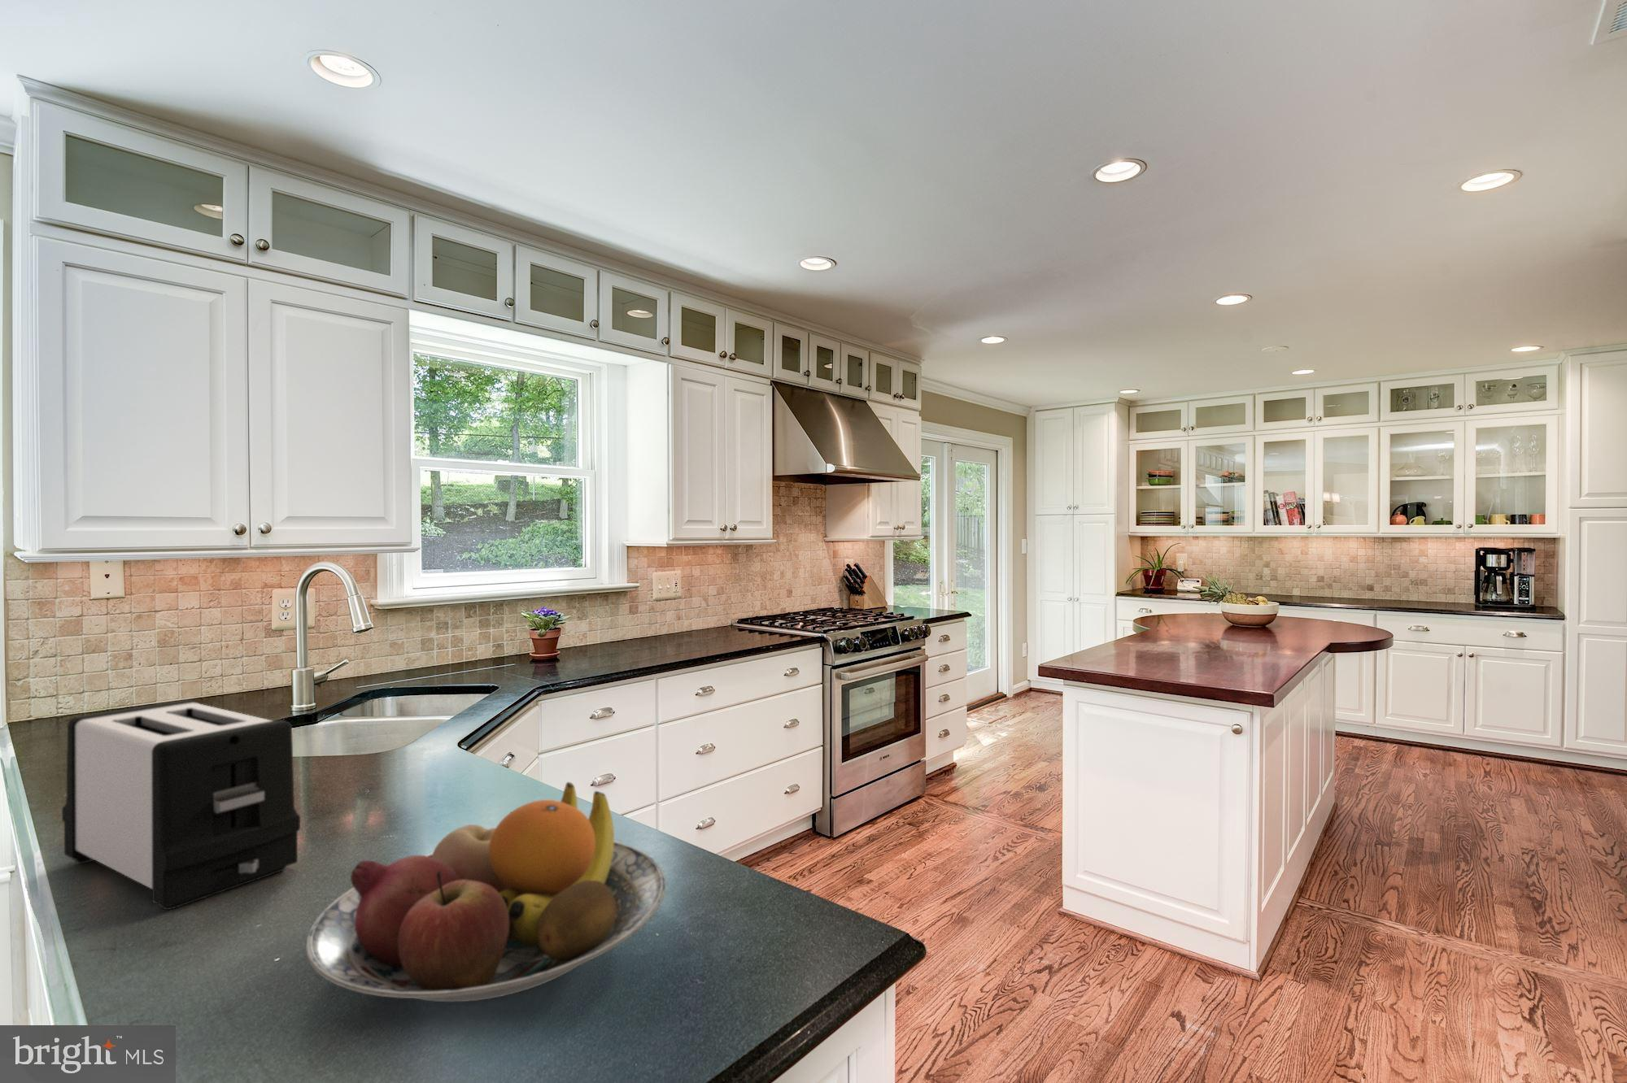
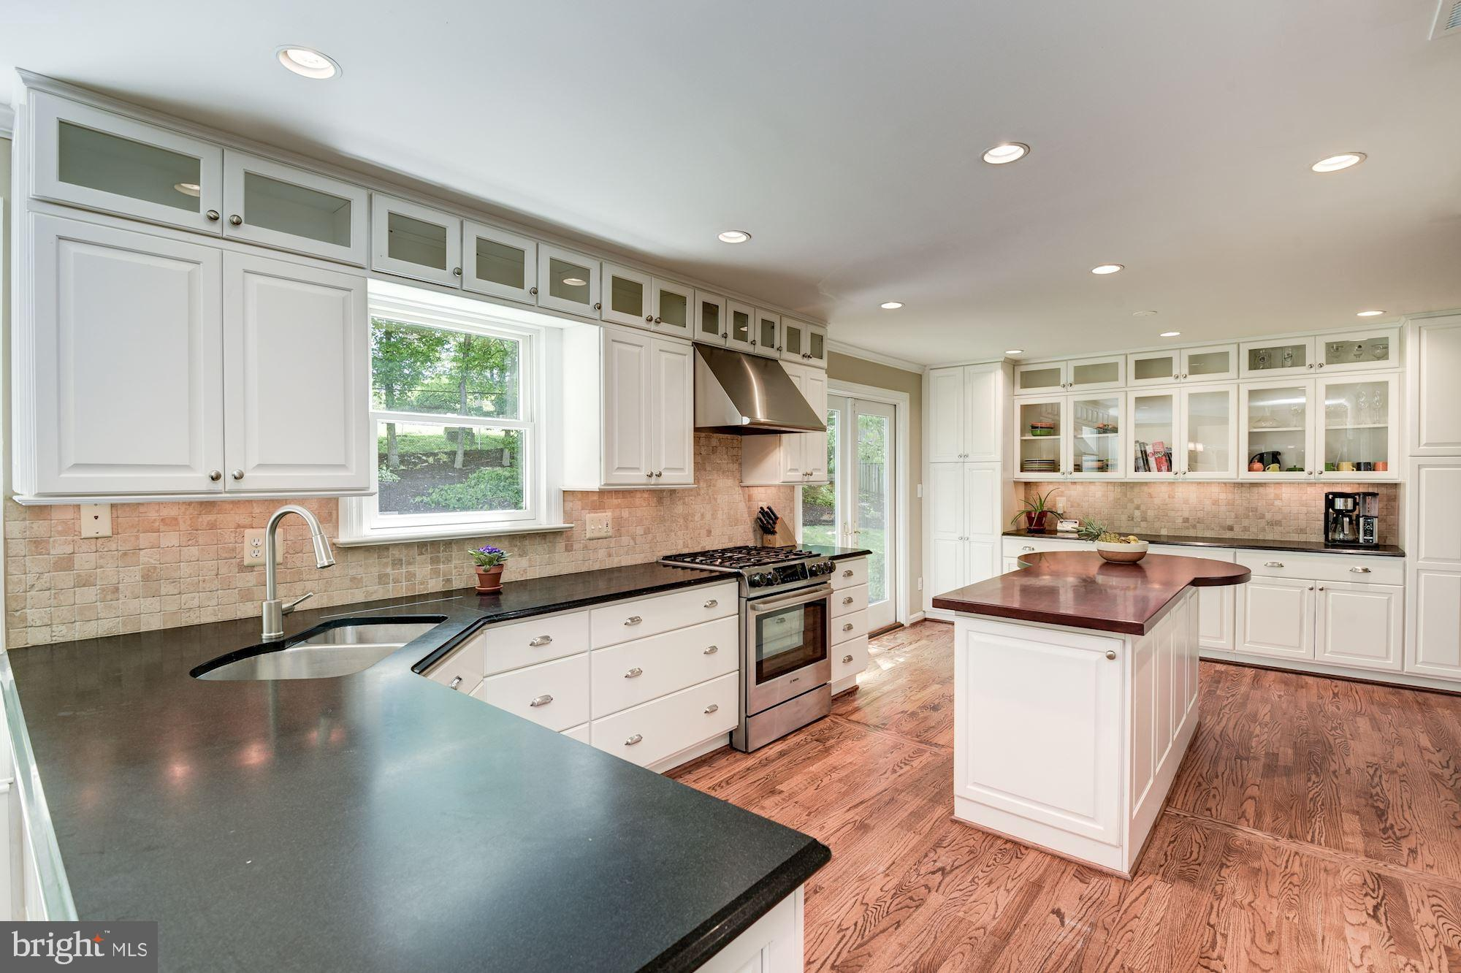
- toaster [60,699,301,910]
- fruit bowl [305,781,666,1002]
